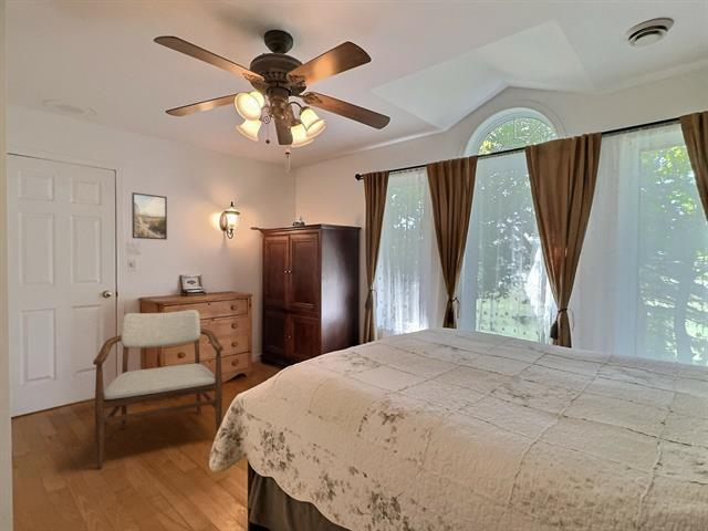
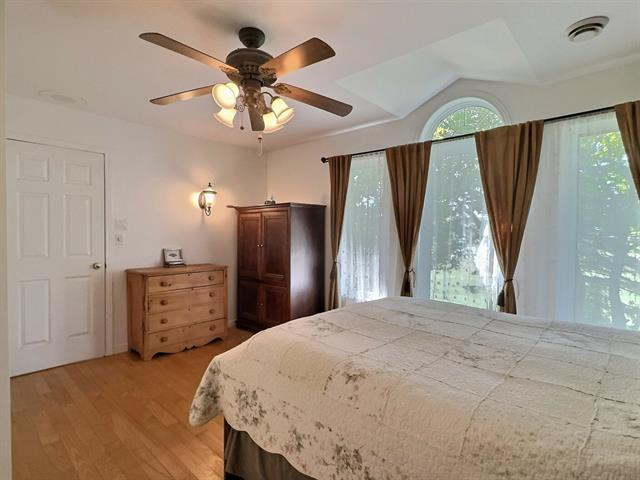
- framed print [131,191,168,241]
- armchair [92,309,225,469]
